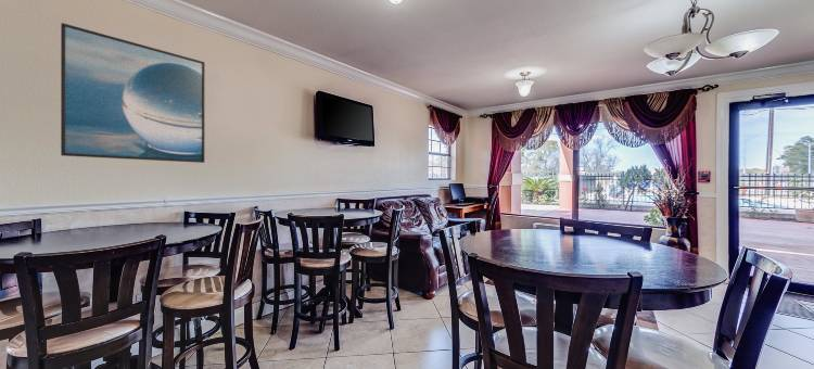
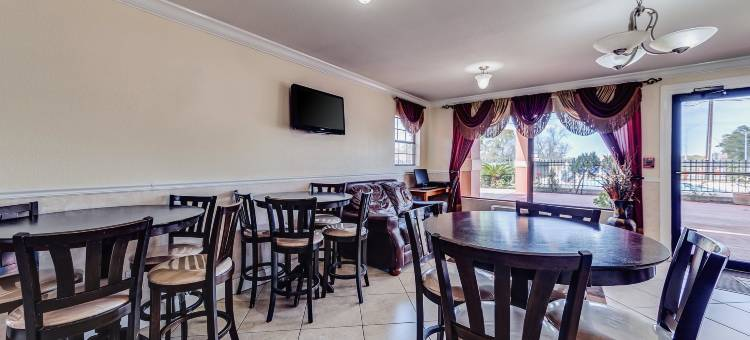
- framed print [60,22,206,164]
